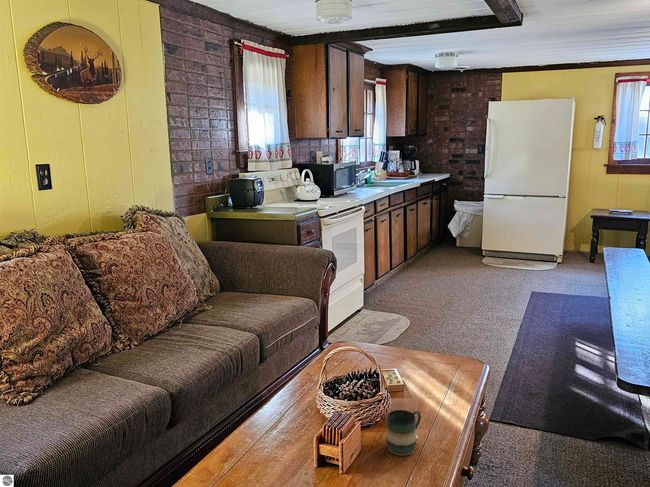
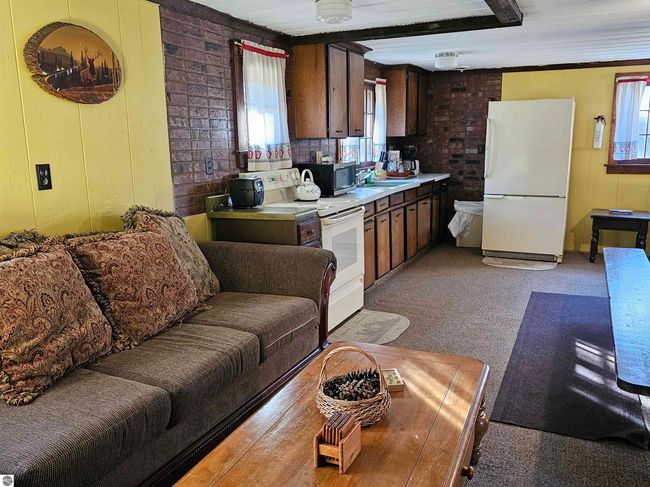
- mug [385,409,422,457]
